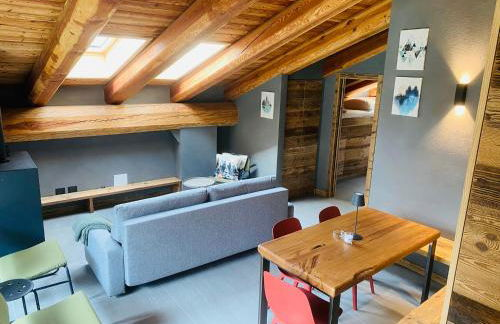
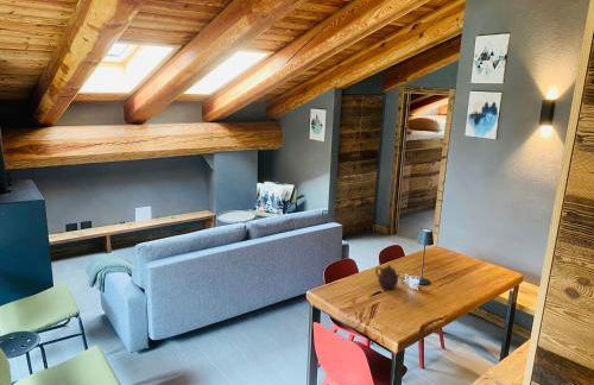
+ teapot [374,264,402,290]
